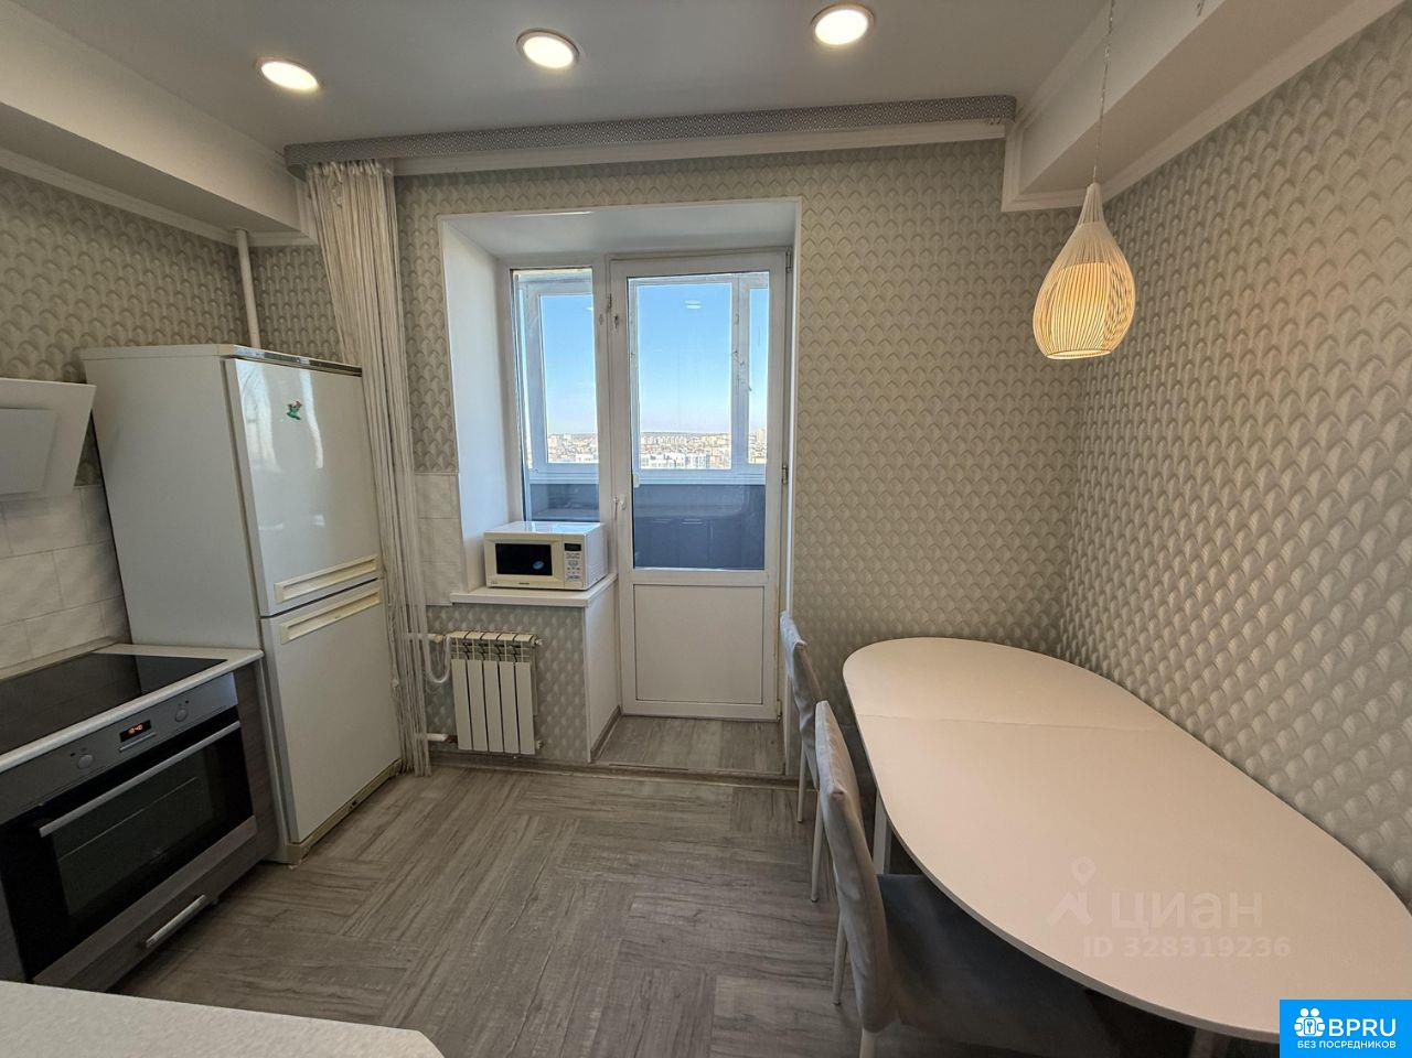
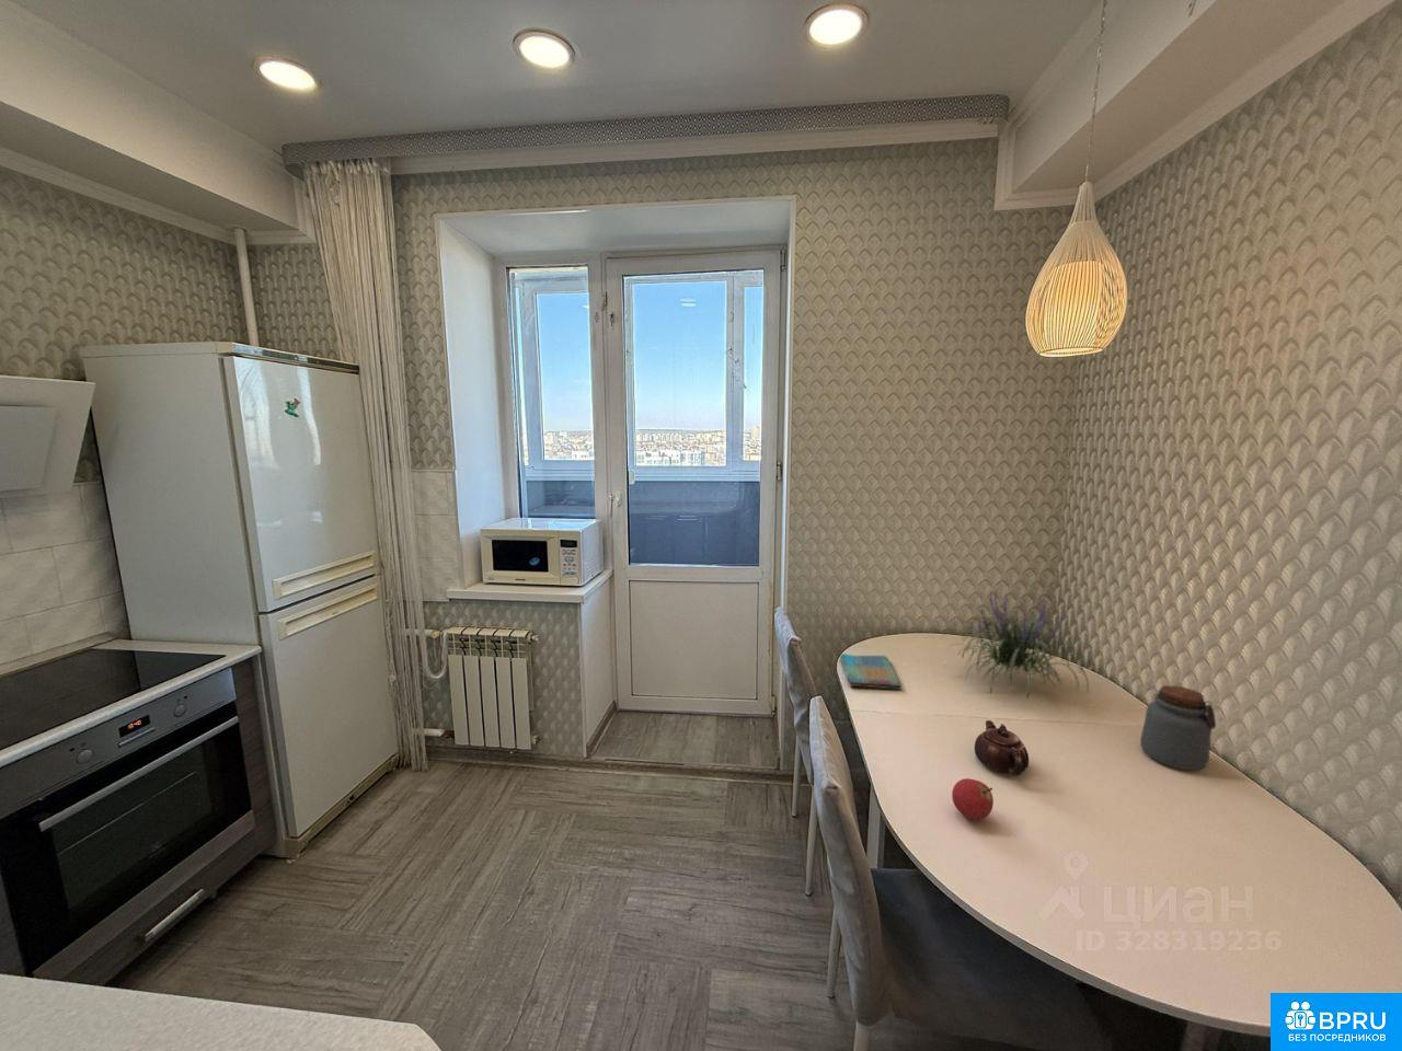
+ jar [1139,684,1217,771]
+ dish towel [839,652,903,691]
+ plant [939,590,1100,701]
+ teapot [974,720,1030,776]
+ fruit [950,777,995,820]
